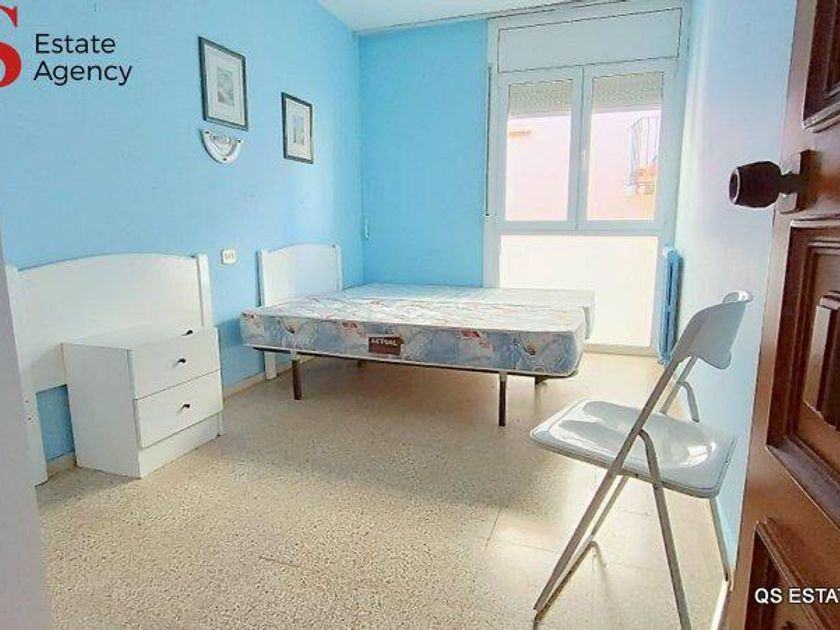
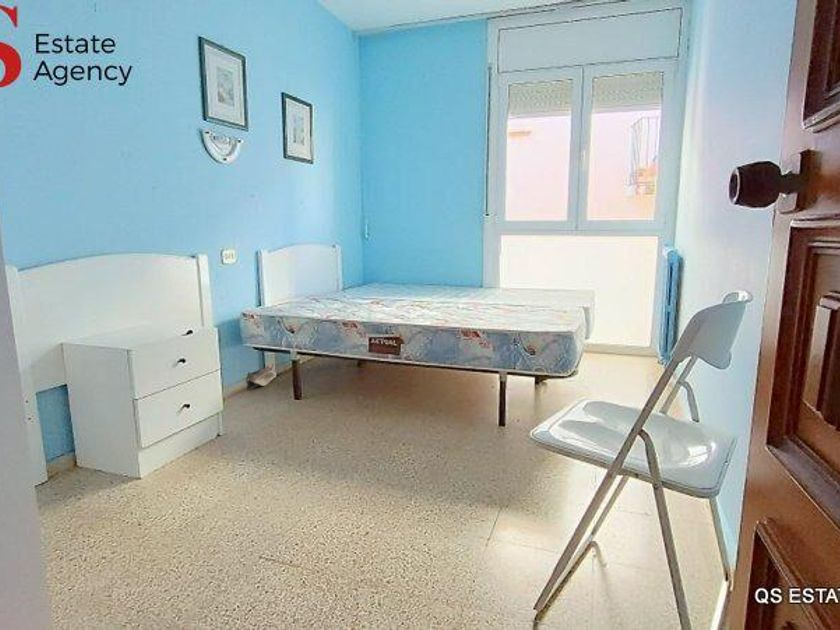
+ bag [245,363,277,391]
